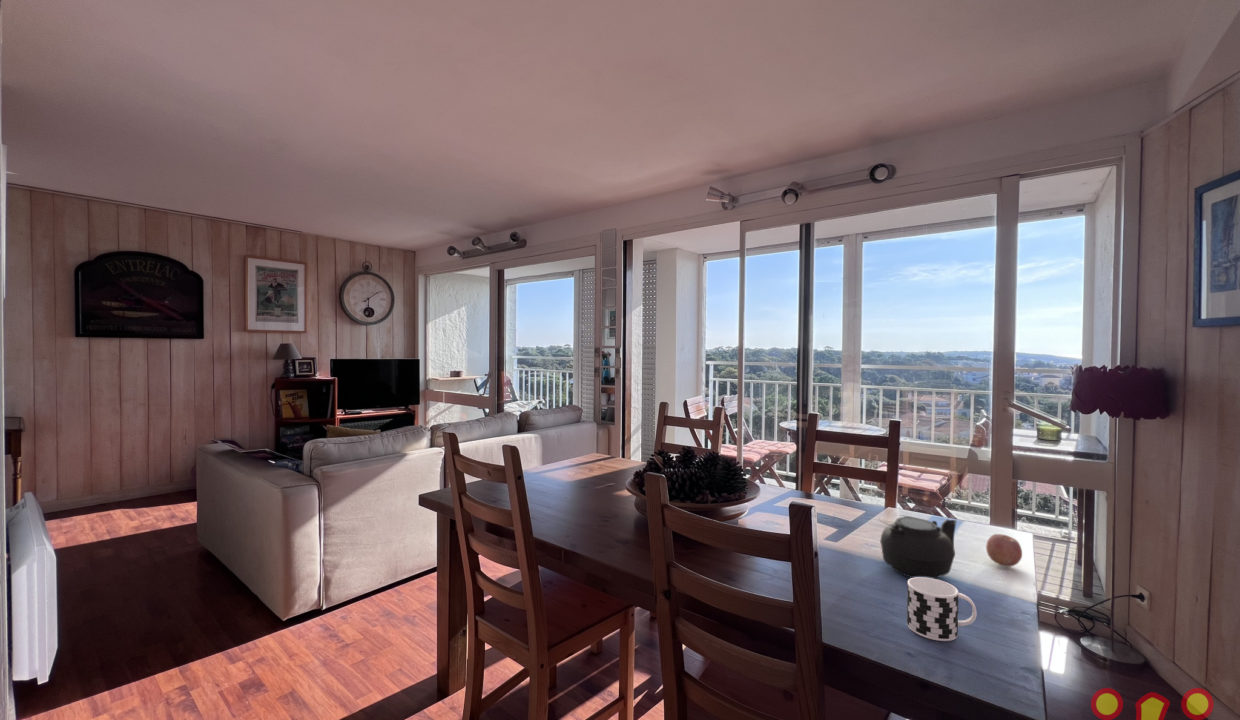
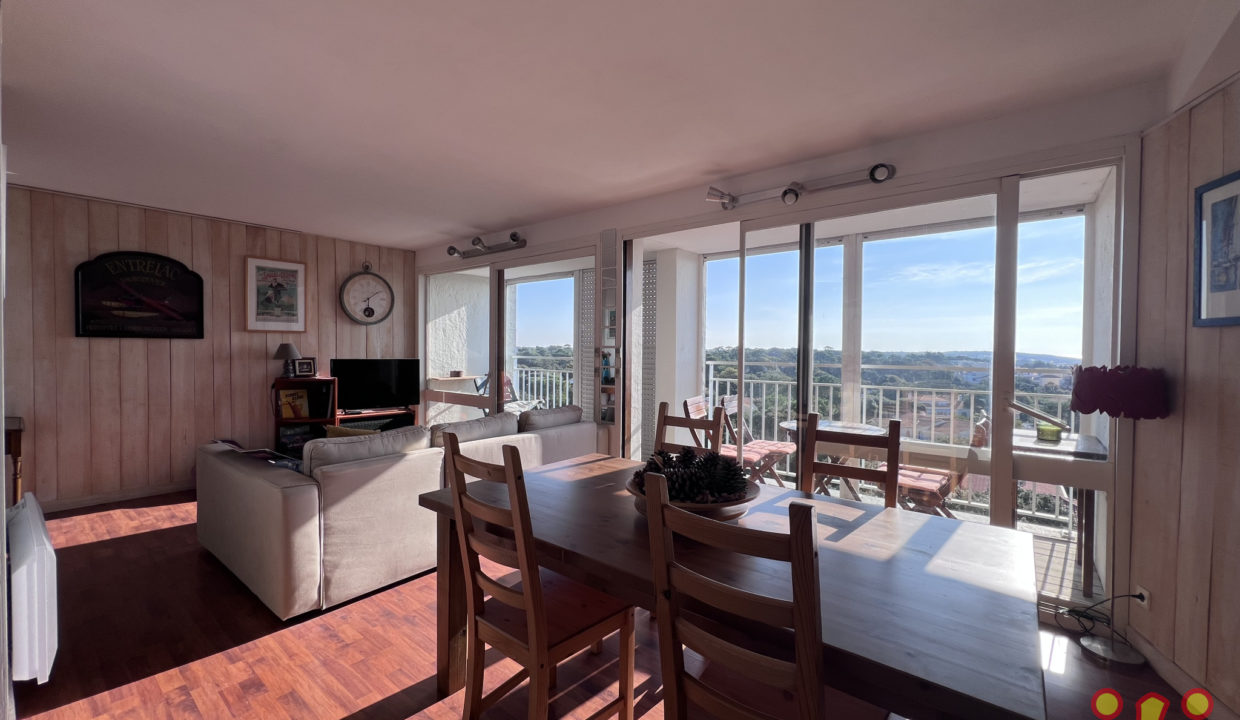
- fruit [985,533,1023,568]
- teapot [878,514,957,579]
- cup [906,577,978,642]
